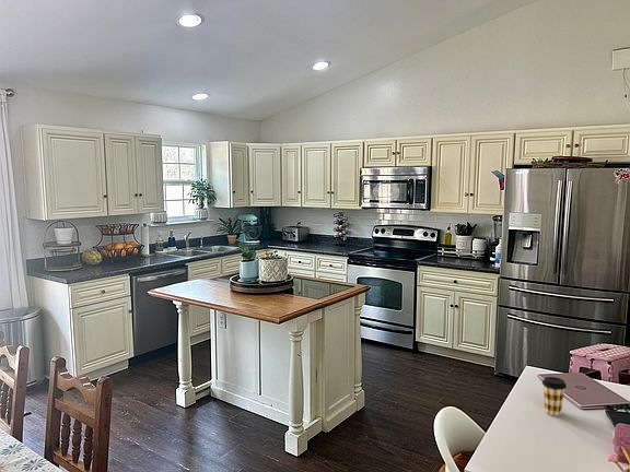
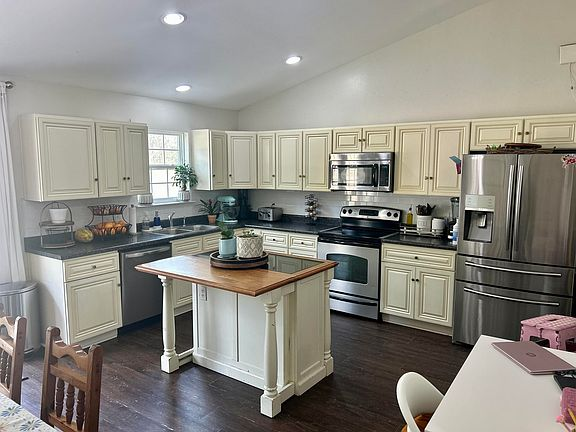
- coffee cup [541,376,568,417]
